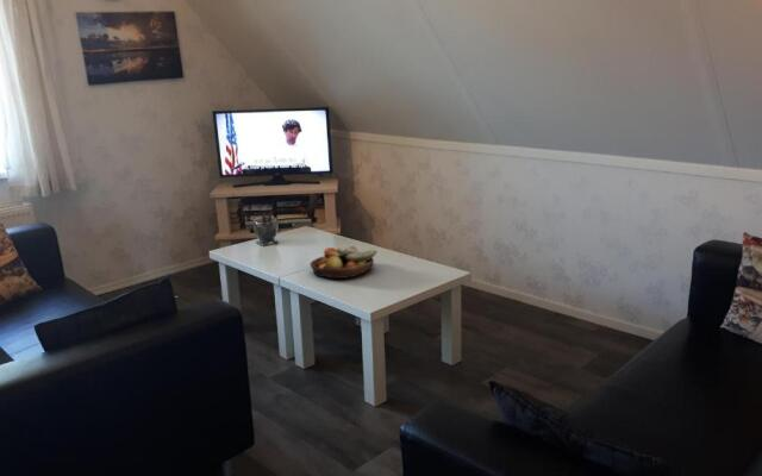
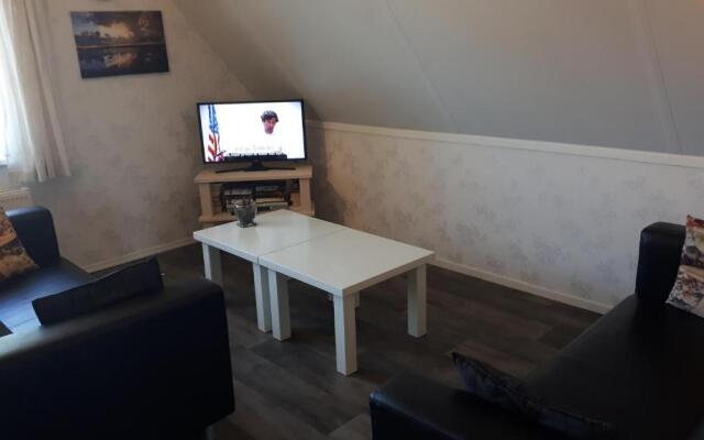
- fruit bowl [308,245,377,280]
